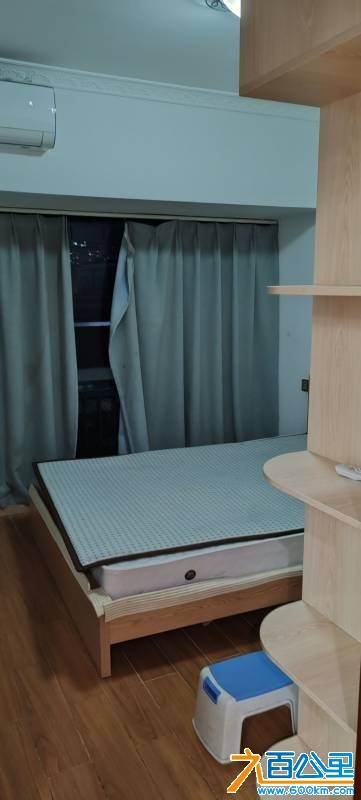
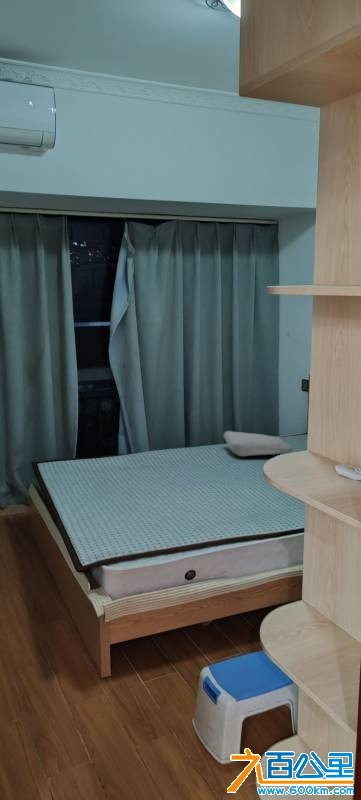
+ soap bar [222,430,293,457]
